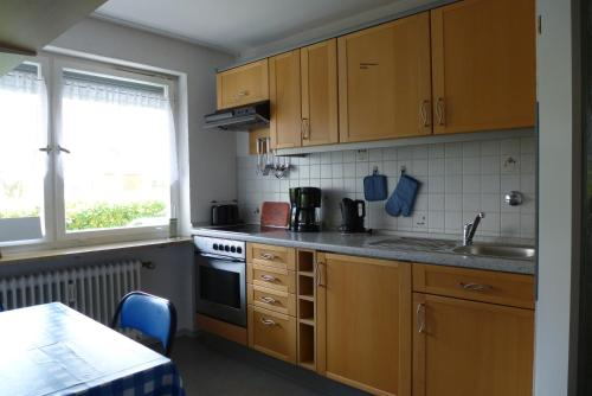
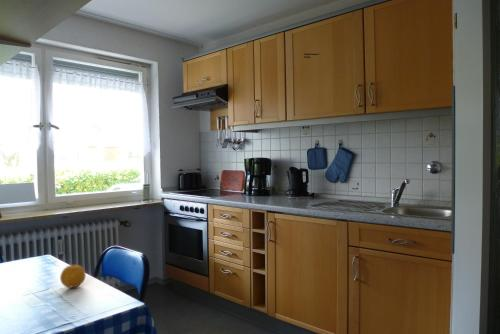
+ fruit [59,264,87,289]
